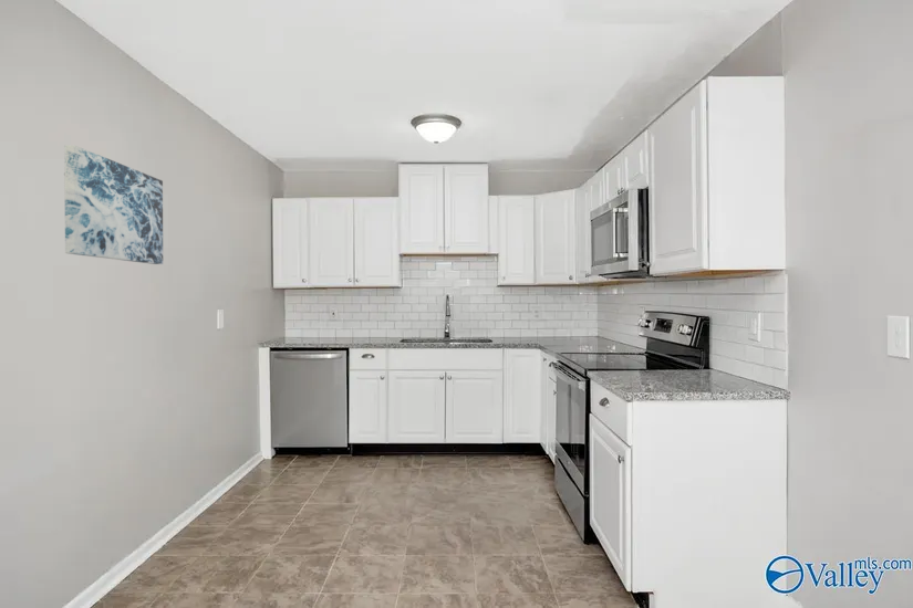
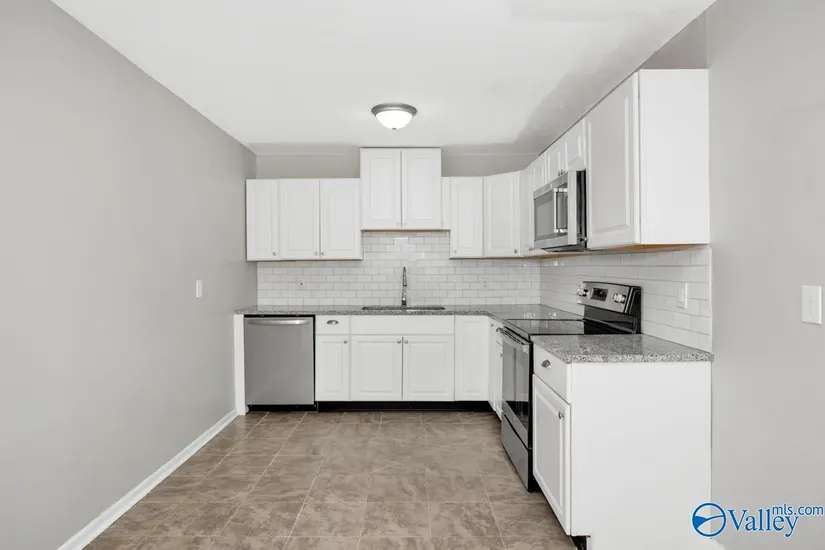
- wall art [63,144,164,265]
